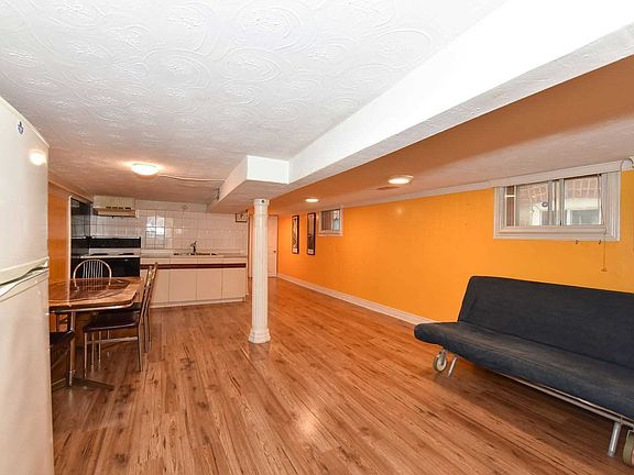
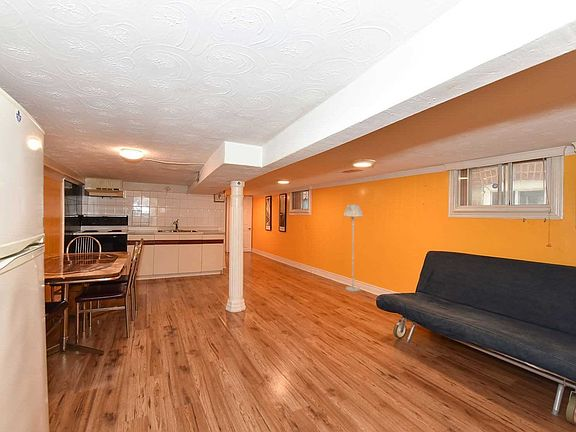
+ floor lamp [343,204,364,292]
